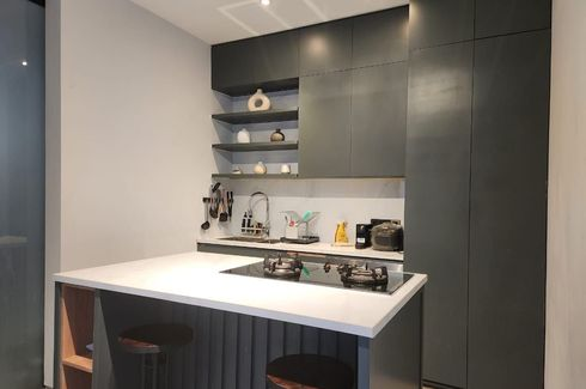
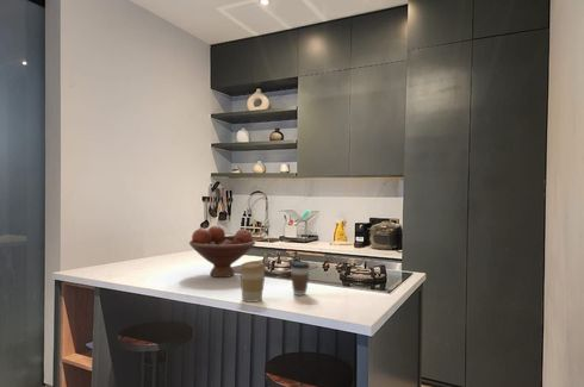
+ coffee cup [238,260,267,304]
+ fruit bowl [188,225,256,279]
+ coffee cup [290,260,311,297]
